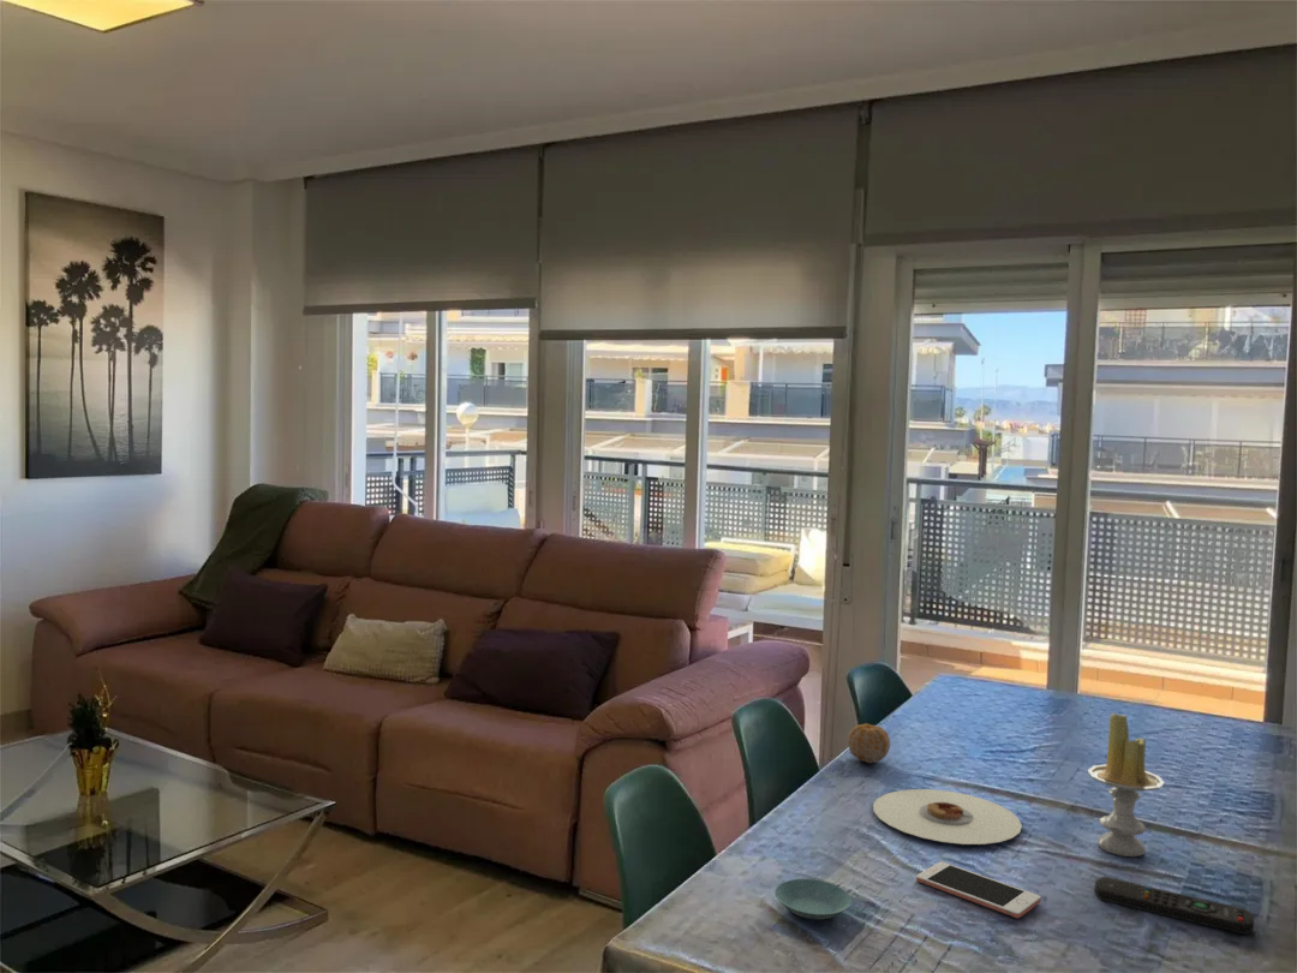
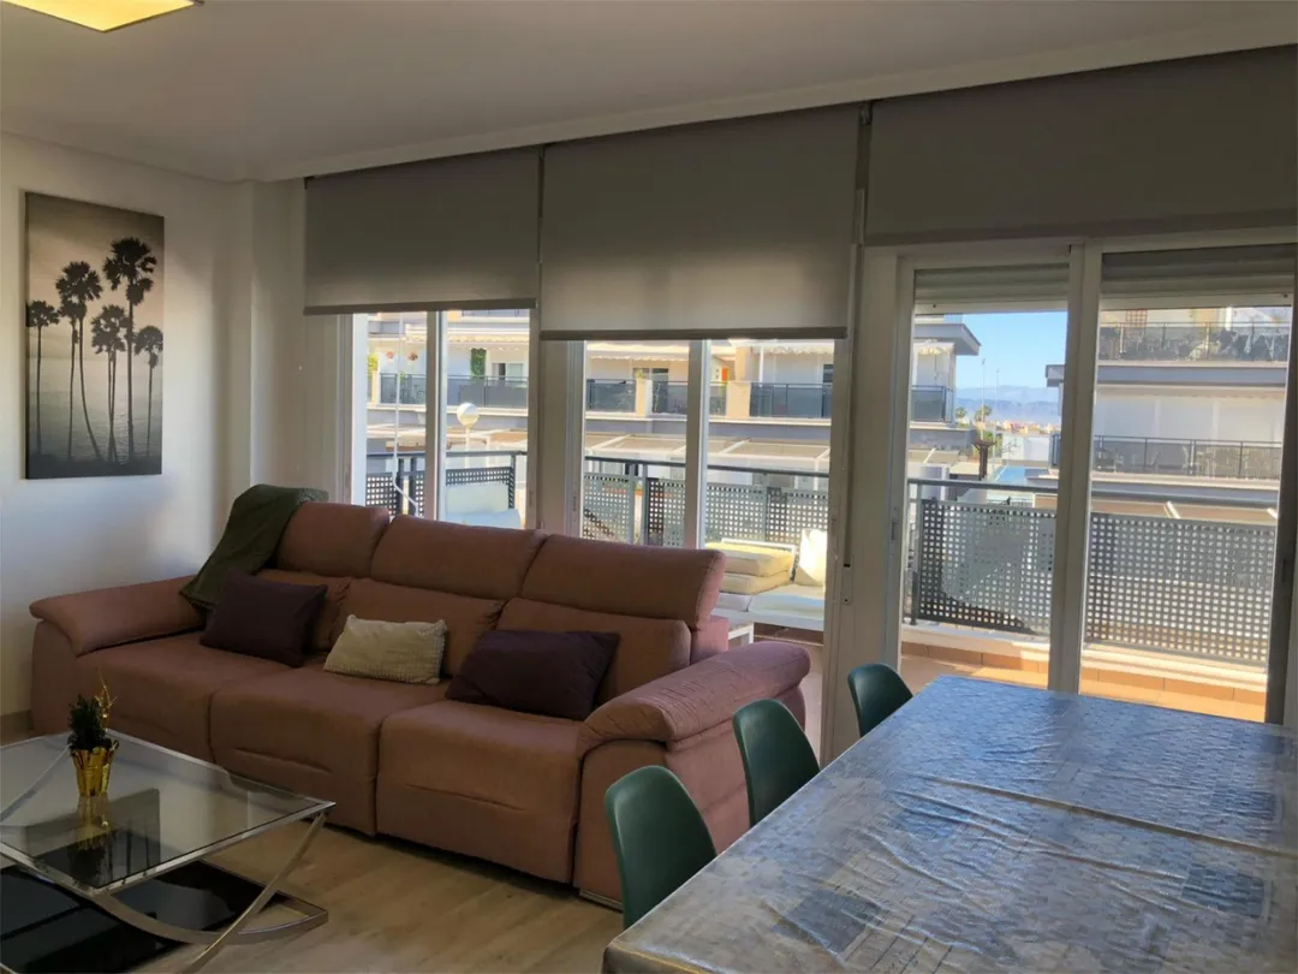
- fruit [847,722,891,764]
- plate [872,788,1023,846]
- cell phone [915,861,1042,919]
- remote control [1093,876,1256,936]
- candle [1087,711,1166,858]
- saucer [775,878,853,920]
